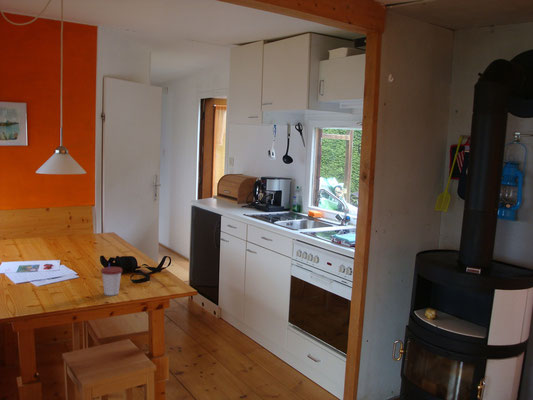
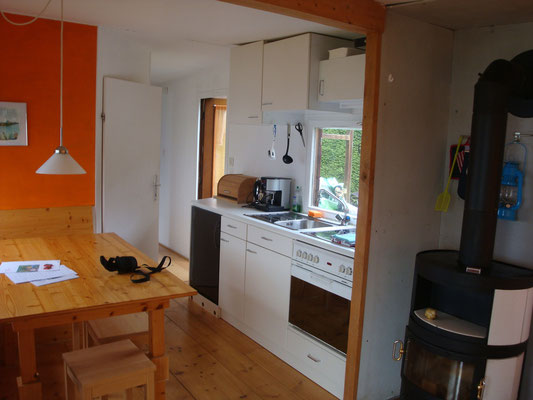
- cup [100,262,123,296]
